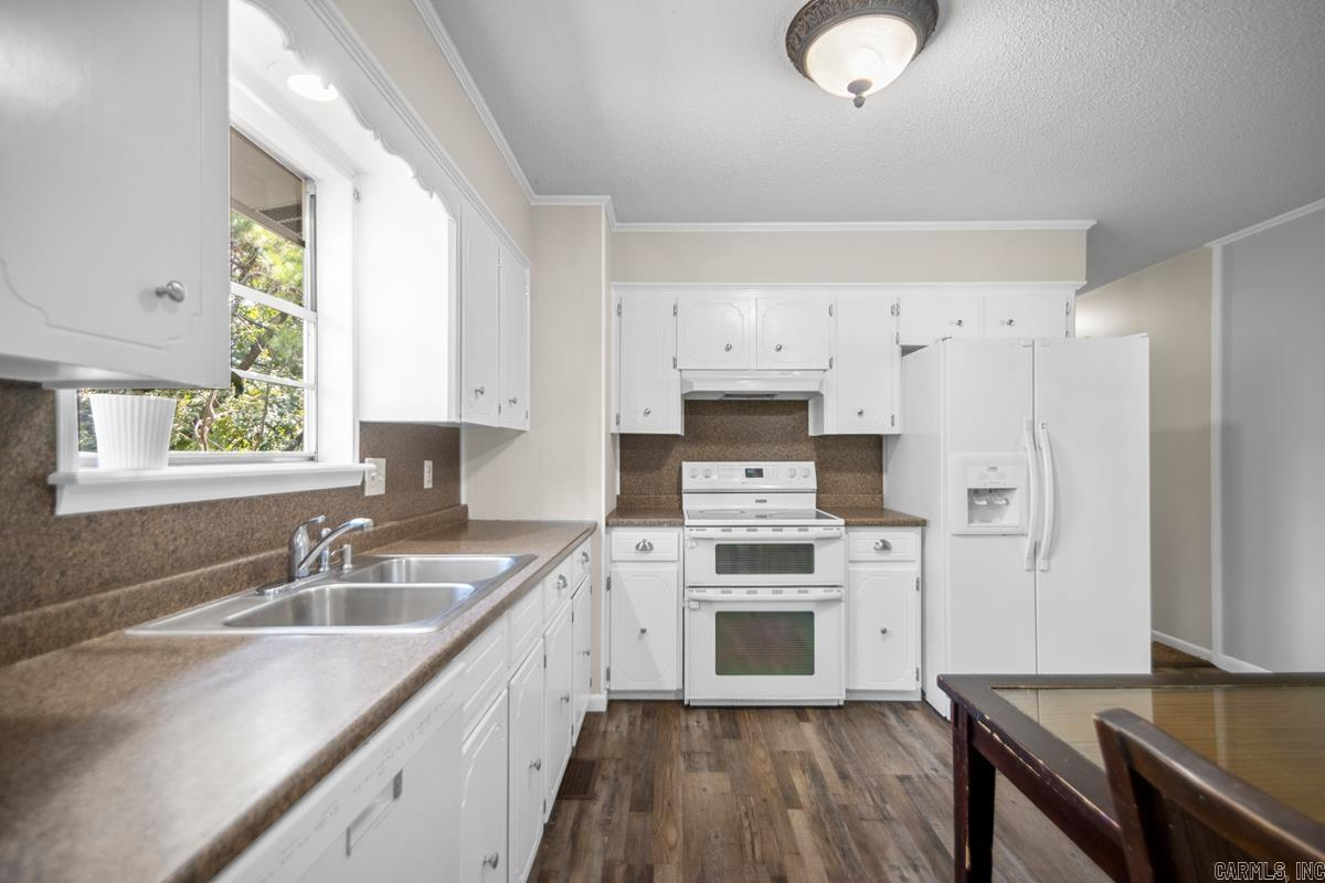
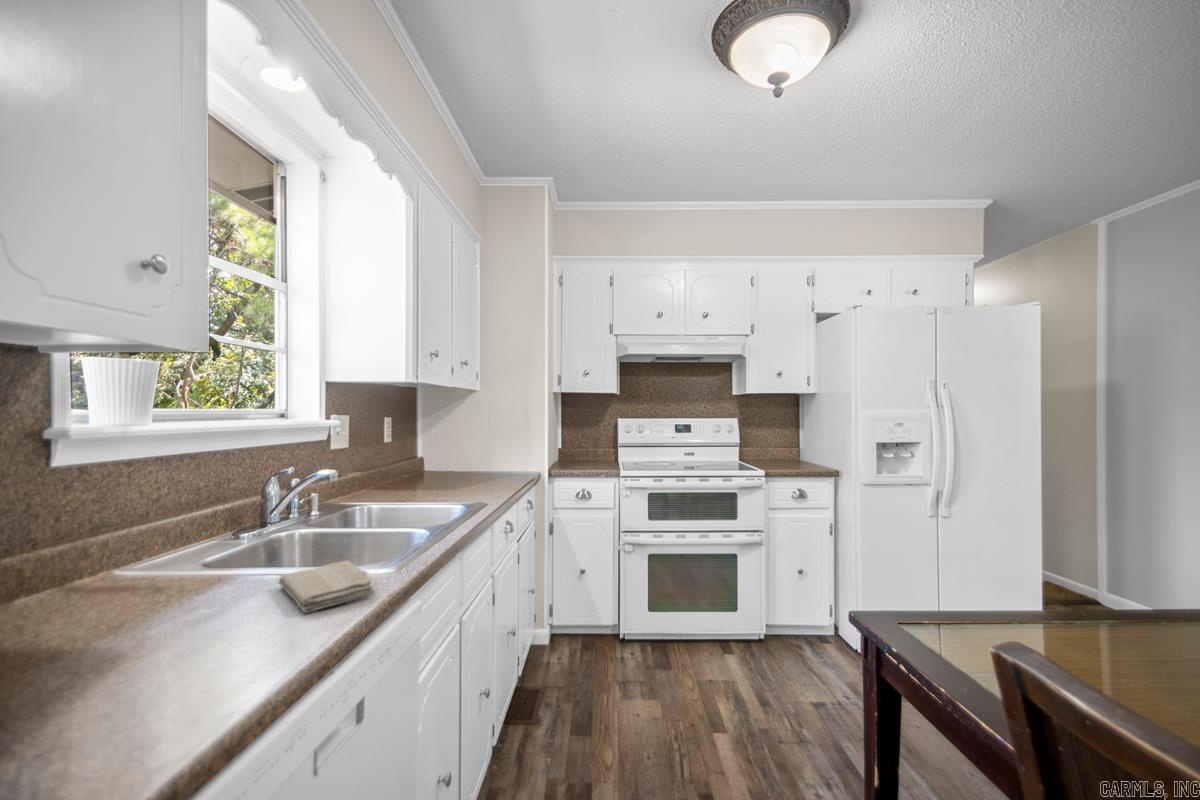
+ washcloth [277,560,375,614]
